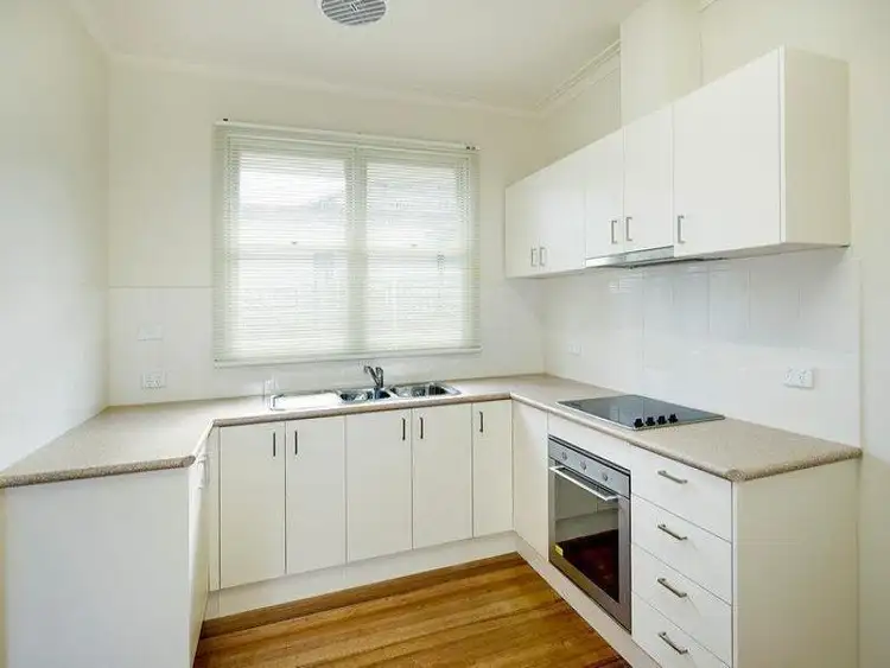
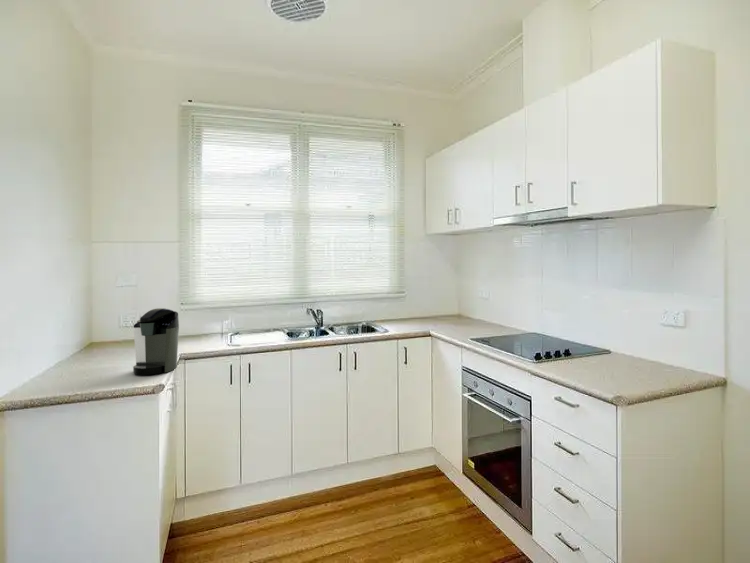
+ coffee maker [132,307,180,376]
